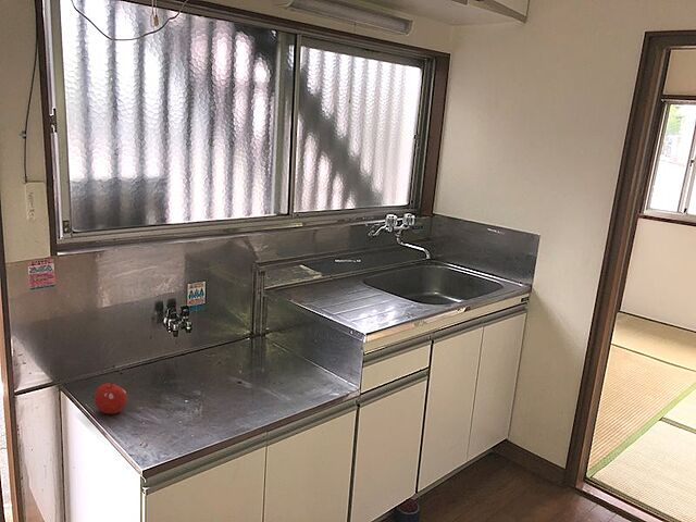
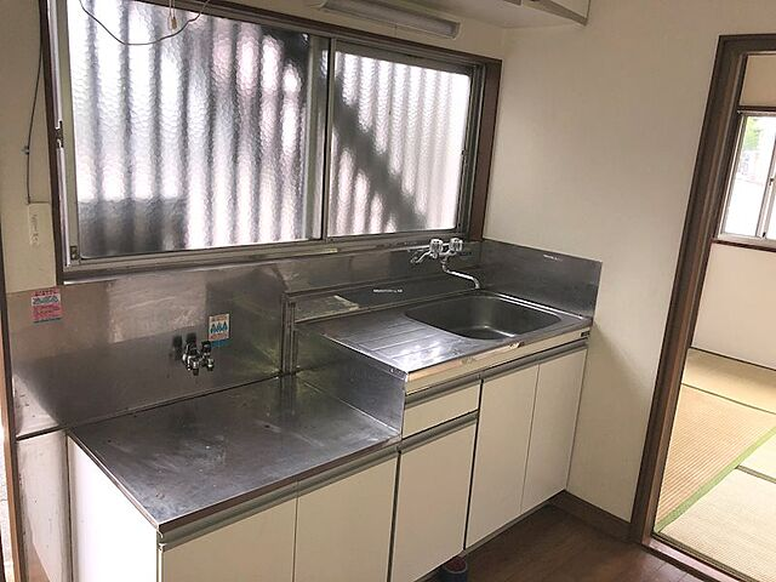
- fruit [94,382,128,414]
